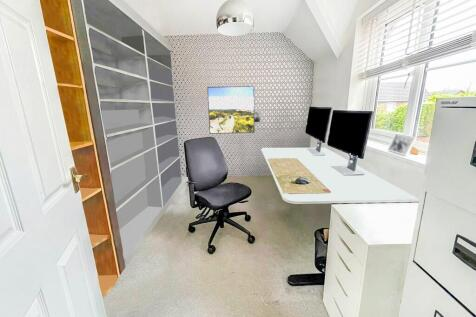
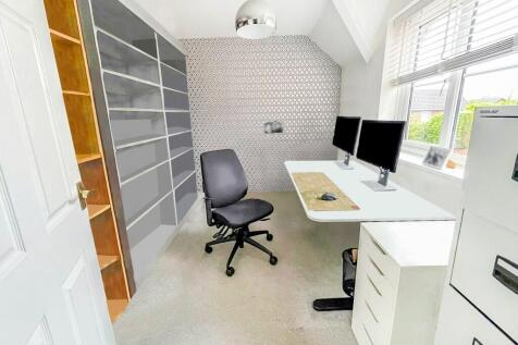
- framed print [206,85,256,135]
